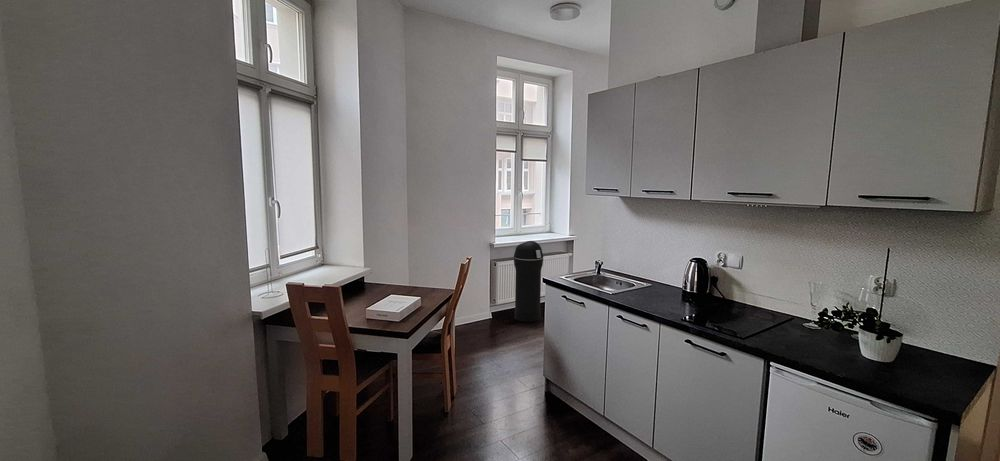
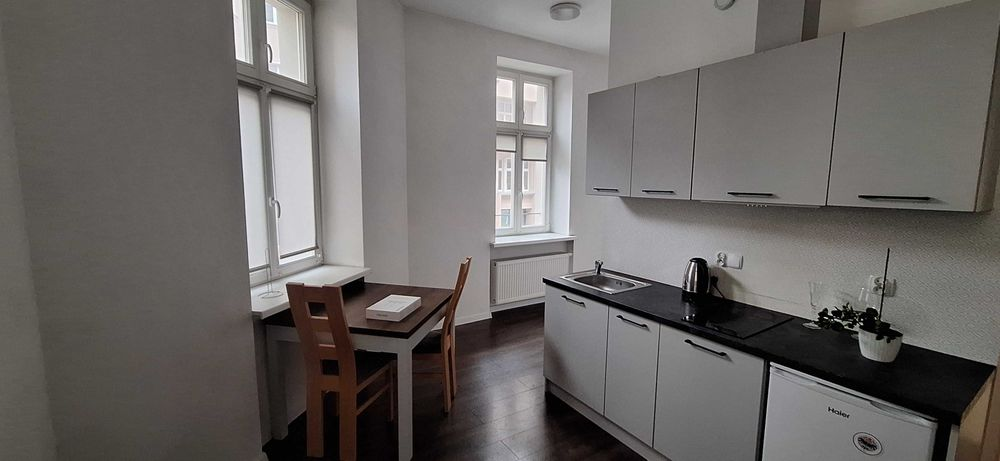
- trash can [513,240,544,323]
